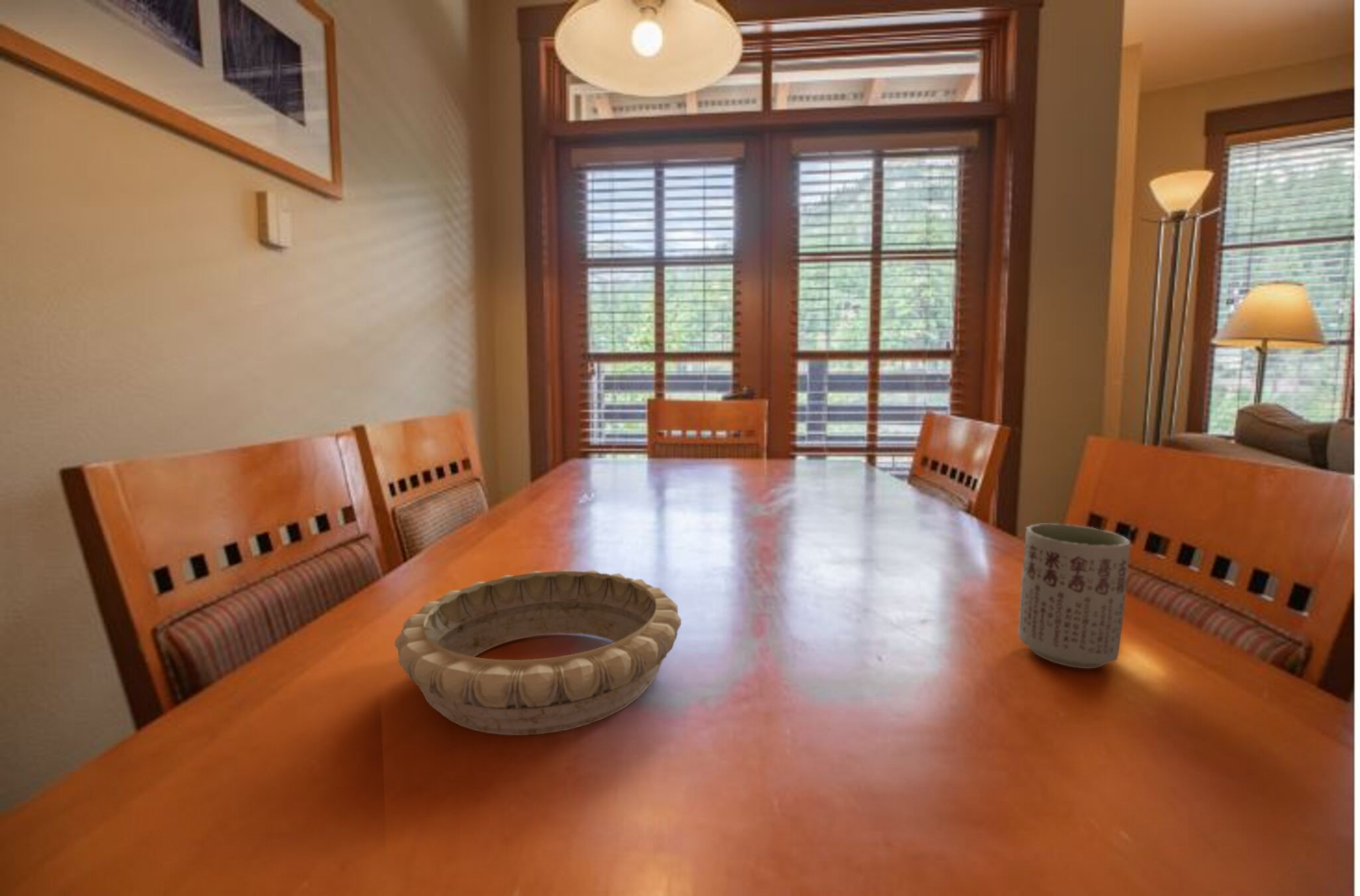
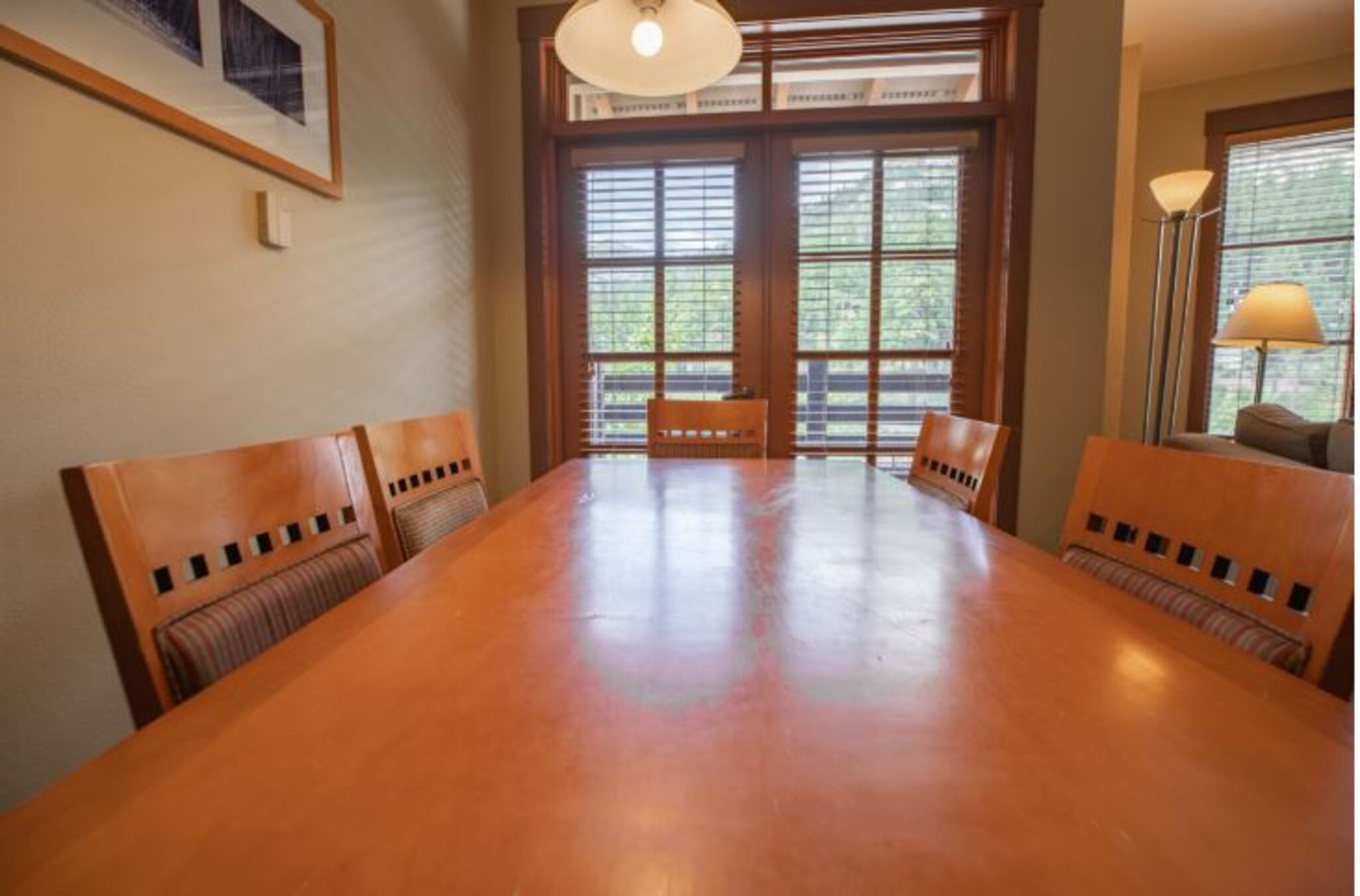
- decorative bowl [394,568,682,736]
- cup [1017,523,1131,669]
